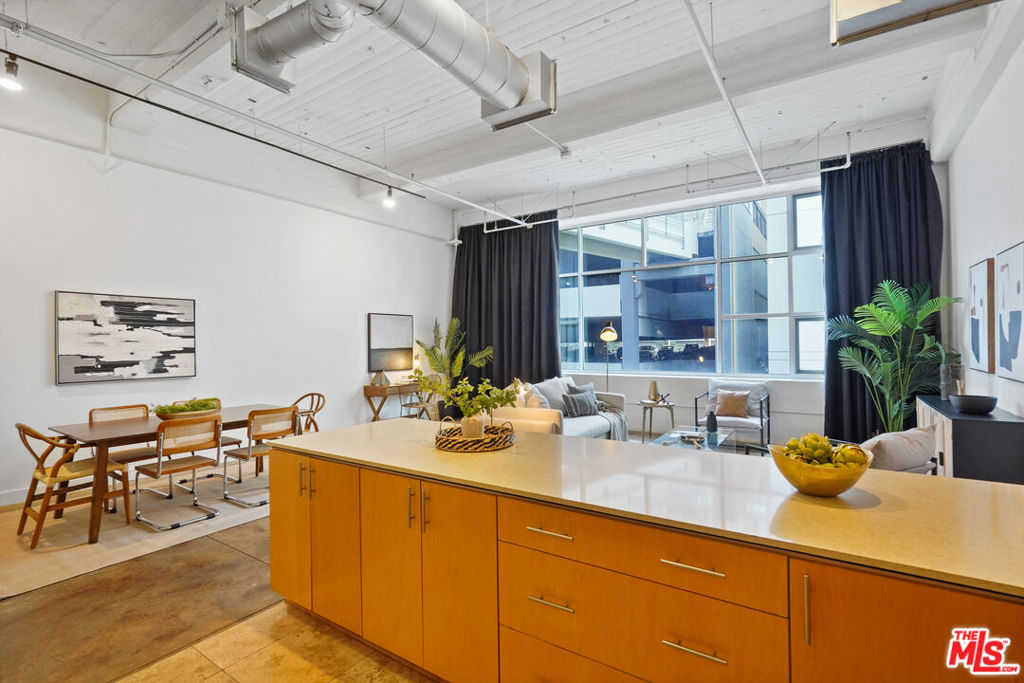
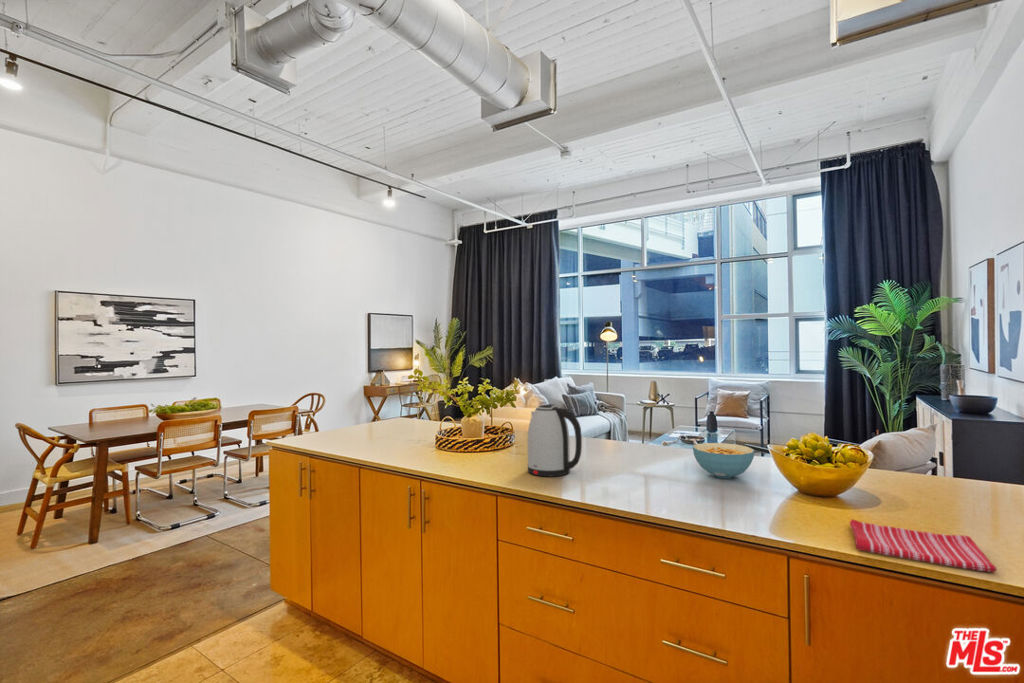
+ kettle [526,403,583,478]
+ cereal bowl [692,442,755,480]
+ dish towel [849,518,997,573]
